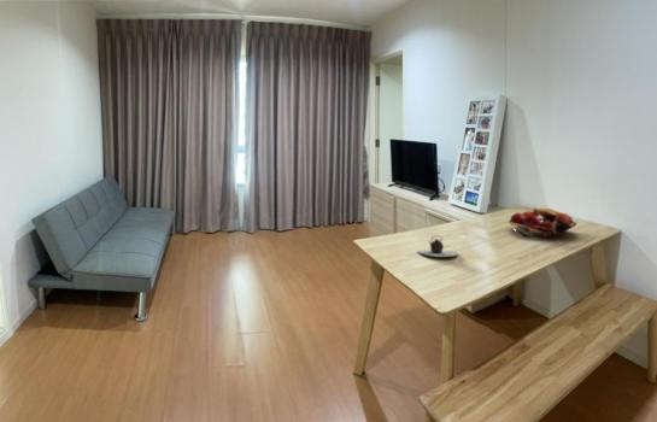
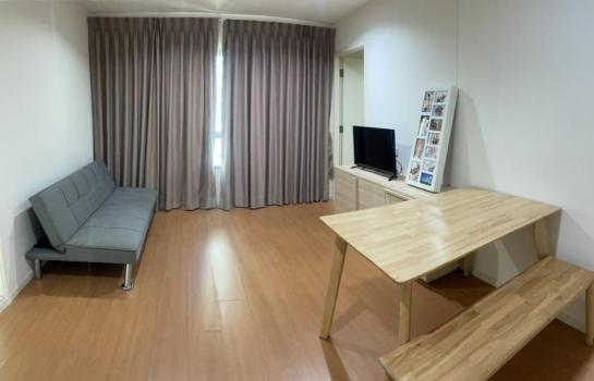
- teapot [416,234,459,258]
- fruit basket [508,206,577,239]
